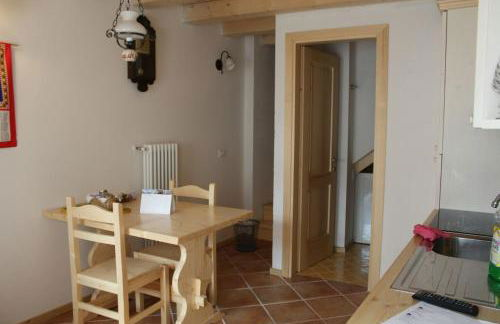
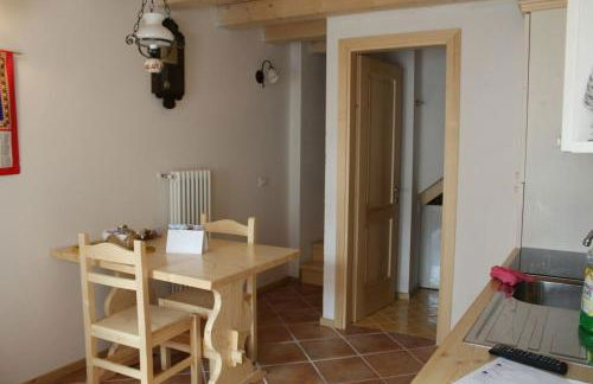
- wastebasket [232,218,261,253]
